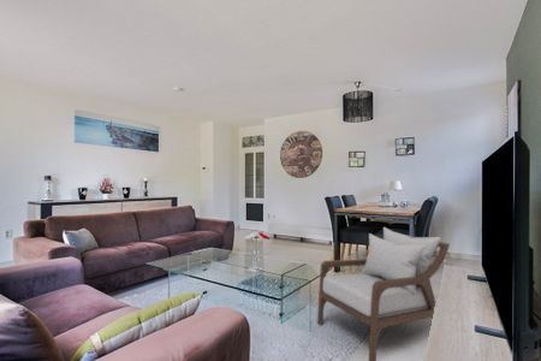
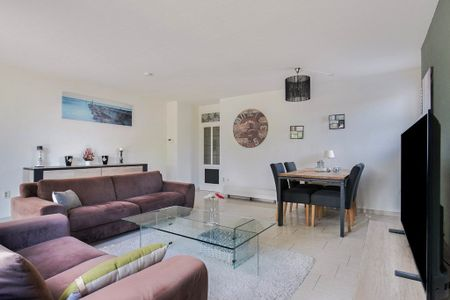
- armchair [316,226,451,361]
